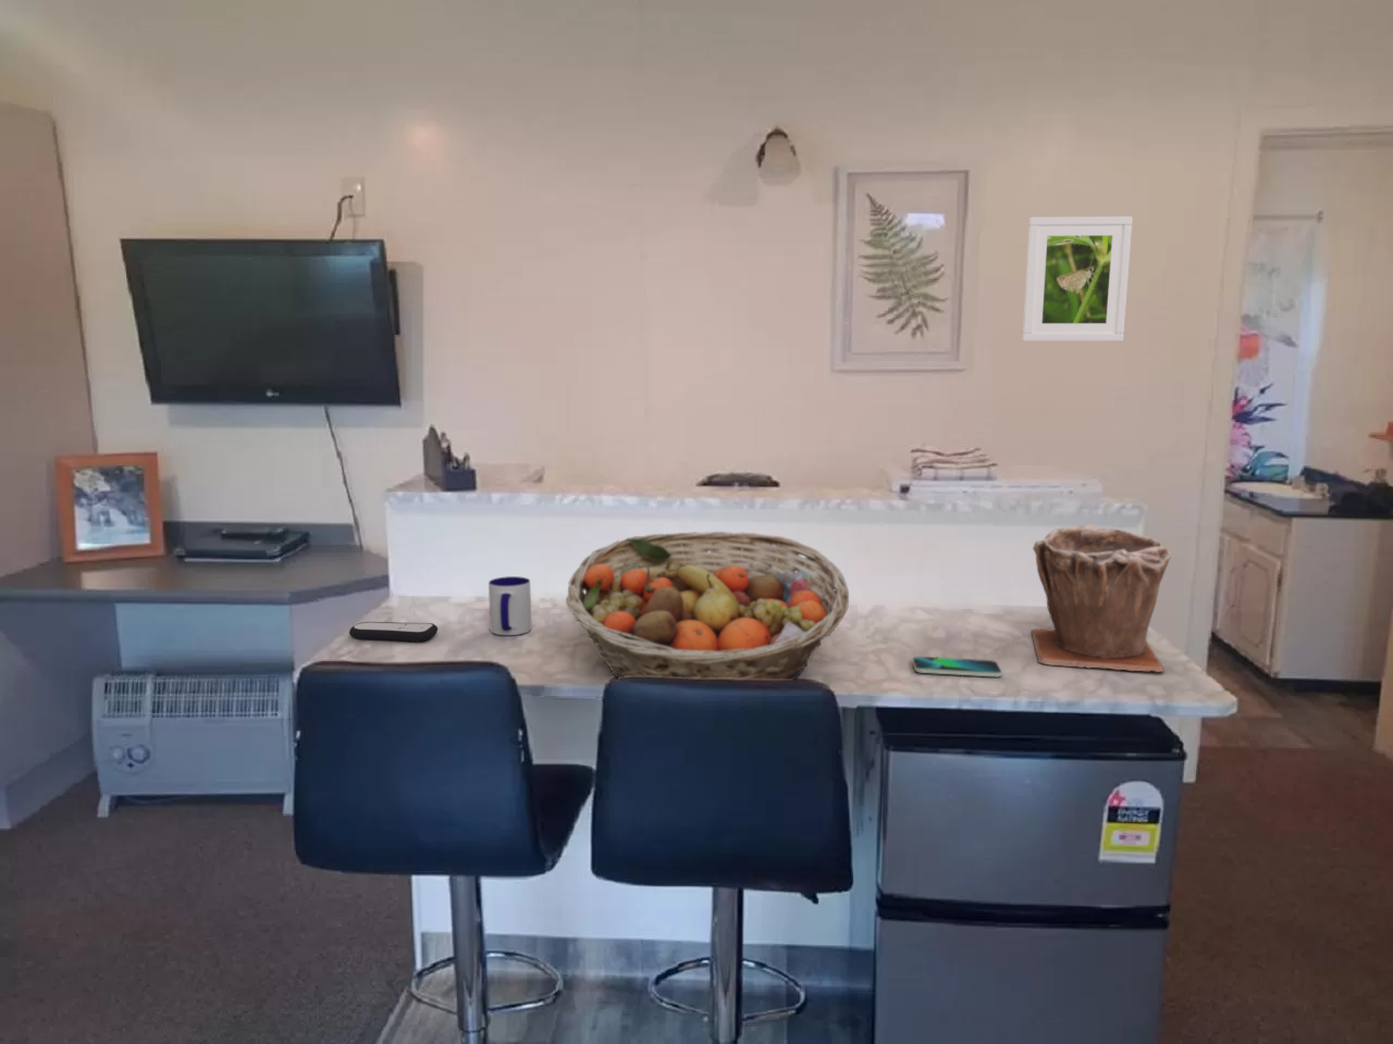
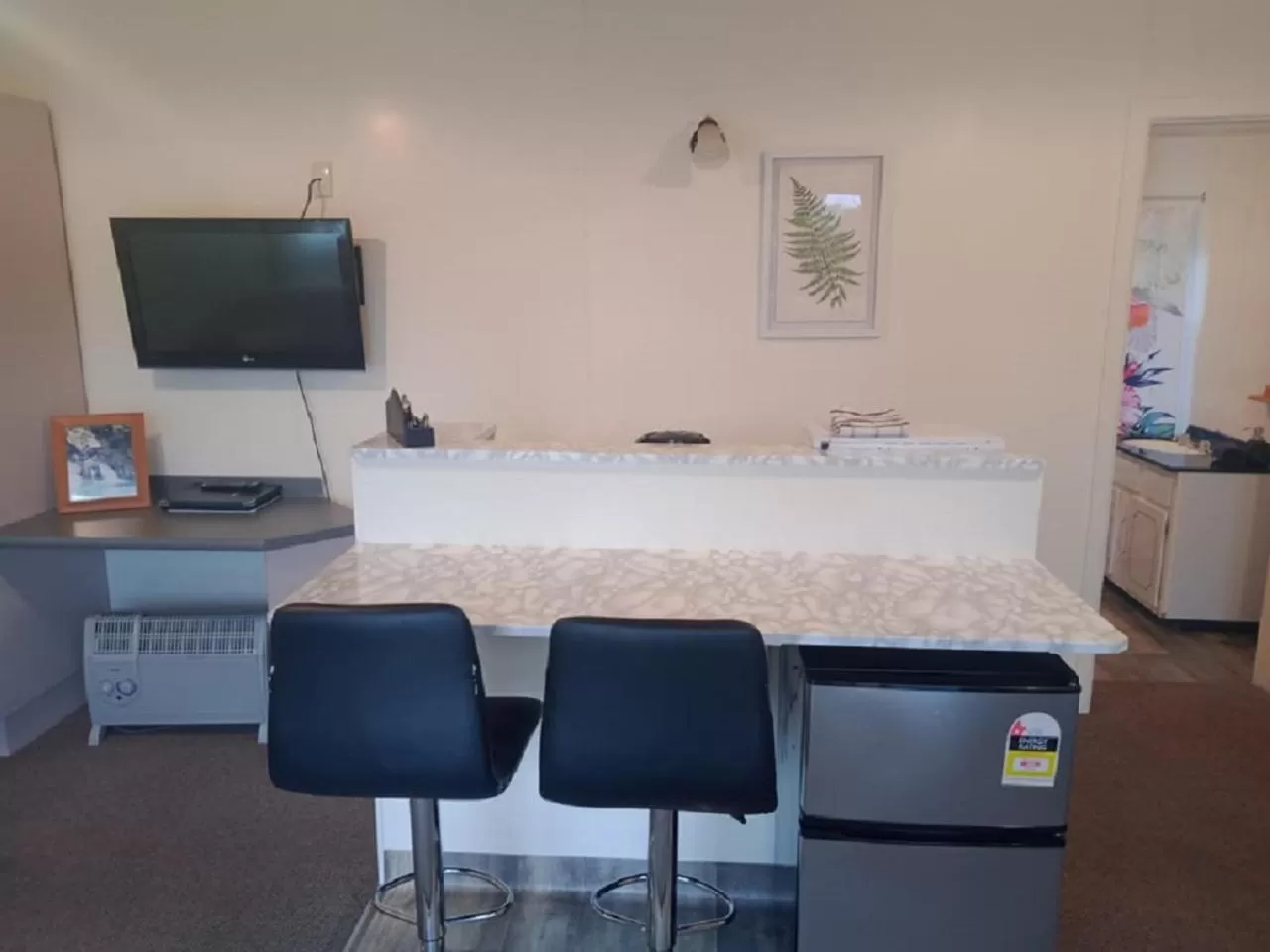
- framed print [1021,215,1134,342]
- smartphone [910,656,1004,678]
- remote control [349,621,439,643]
- fruit basket [565,531,850,681]
- mug [488,576,532,636]
- plant pot [1031,523,1173,673]
